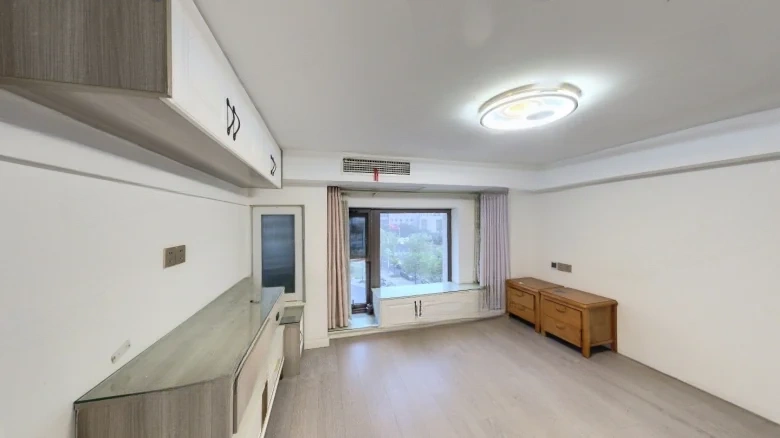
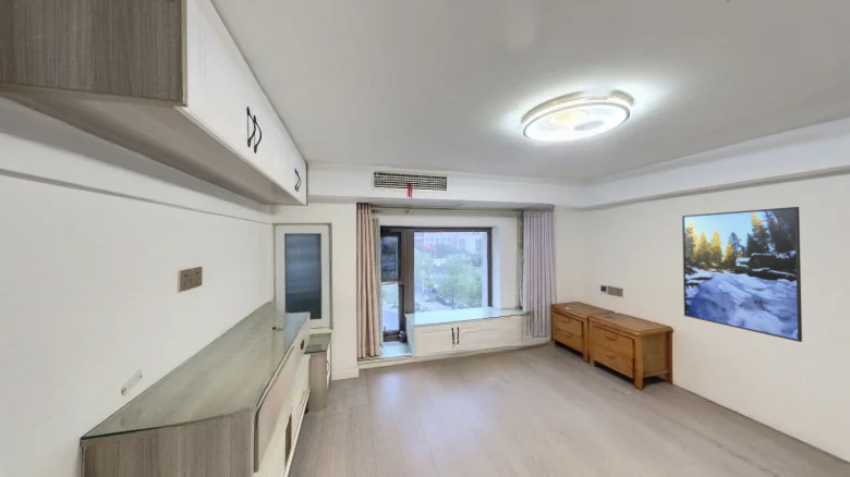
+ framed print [681,206,803,343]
